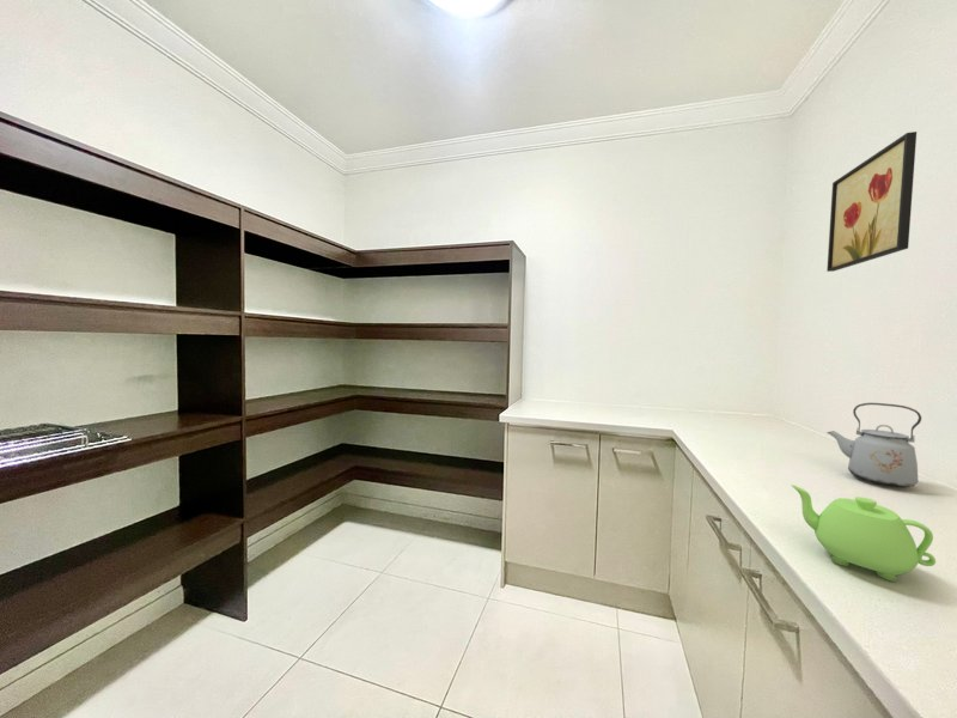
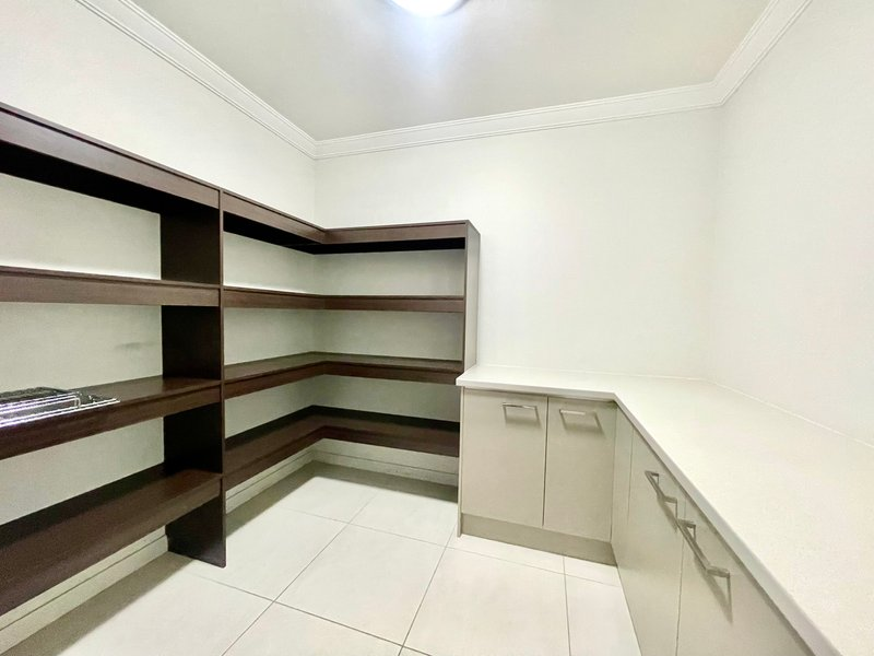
- wall art [825,130,918,273]
- kettle [825,402,922,488]
- teapot [790,483,937,583]
